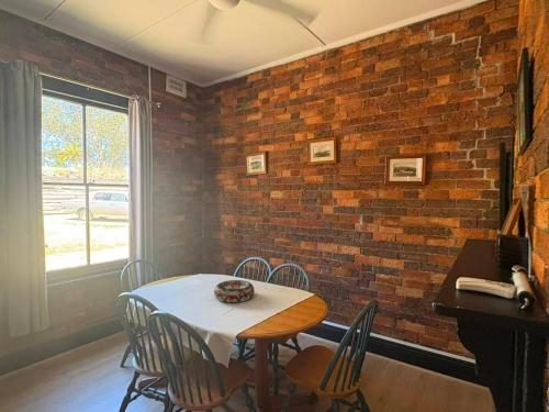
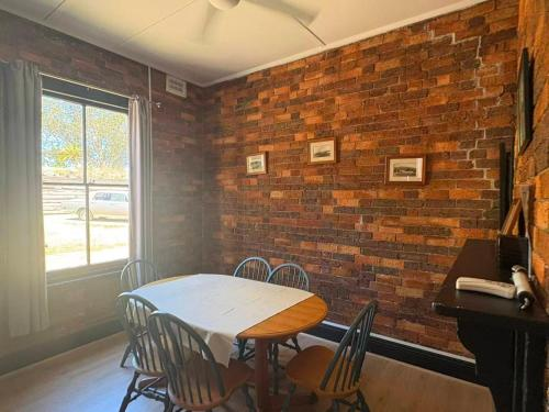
- decorative bowl [213,279,256,303]
